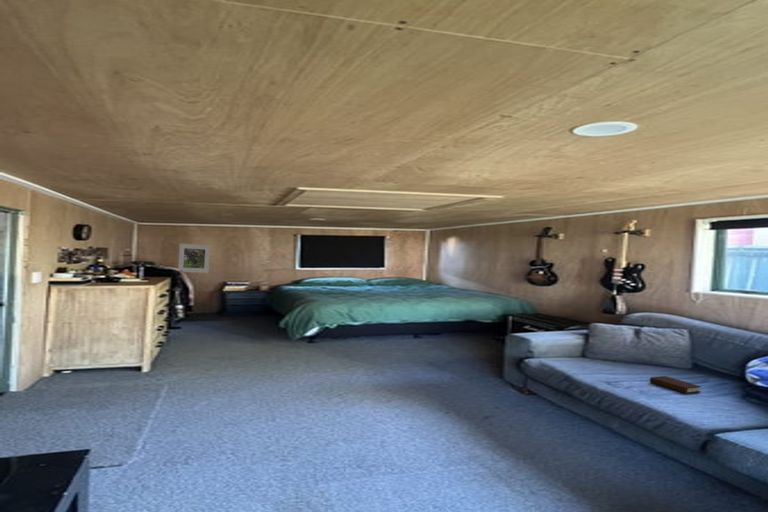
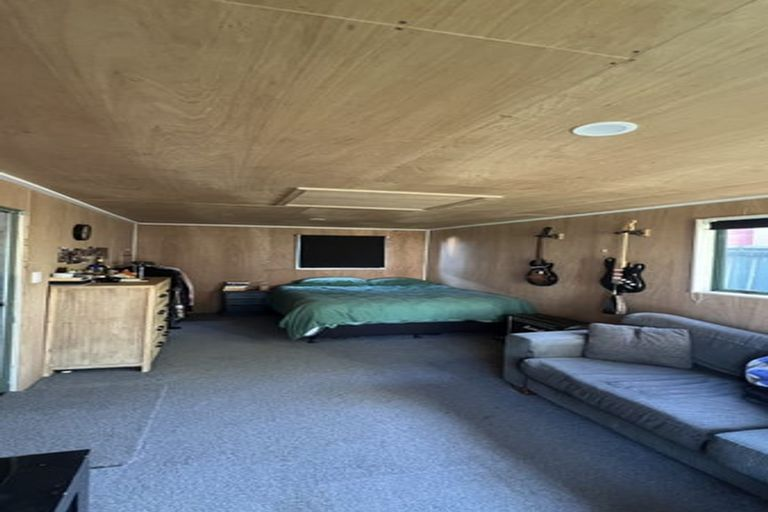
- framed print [177,243,211,274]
- book [649,375,702,395]
